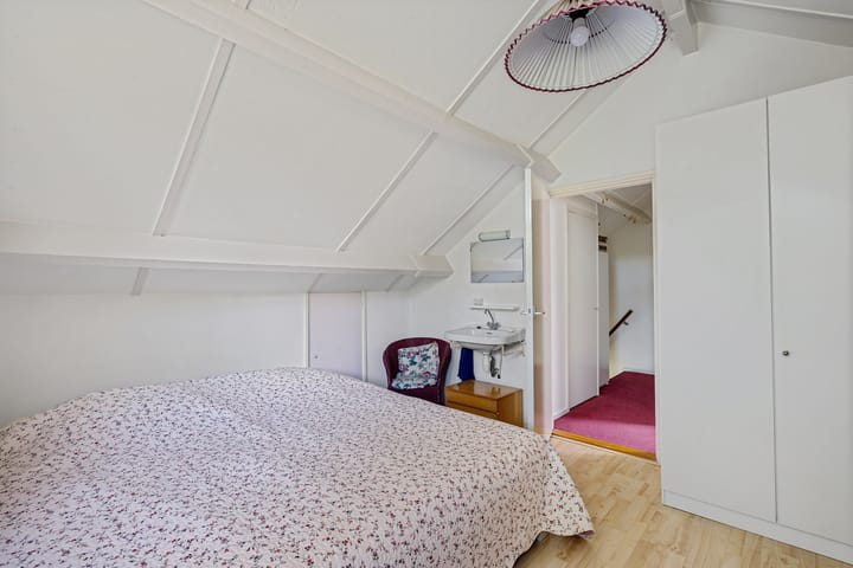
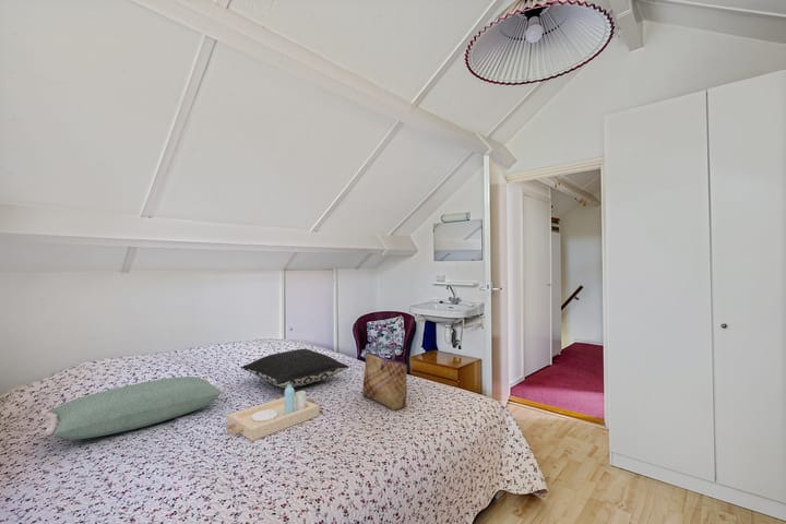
+ pillow [240,348,350,390]
+ serving tray [226,384,320,442]
+ tote bag [361,327,408,412]
+ pillow [39,376,226,441]
